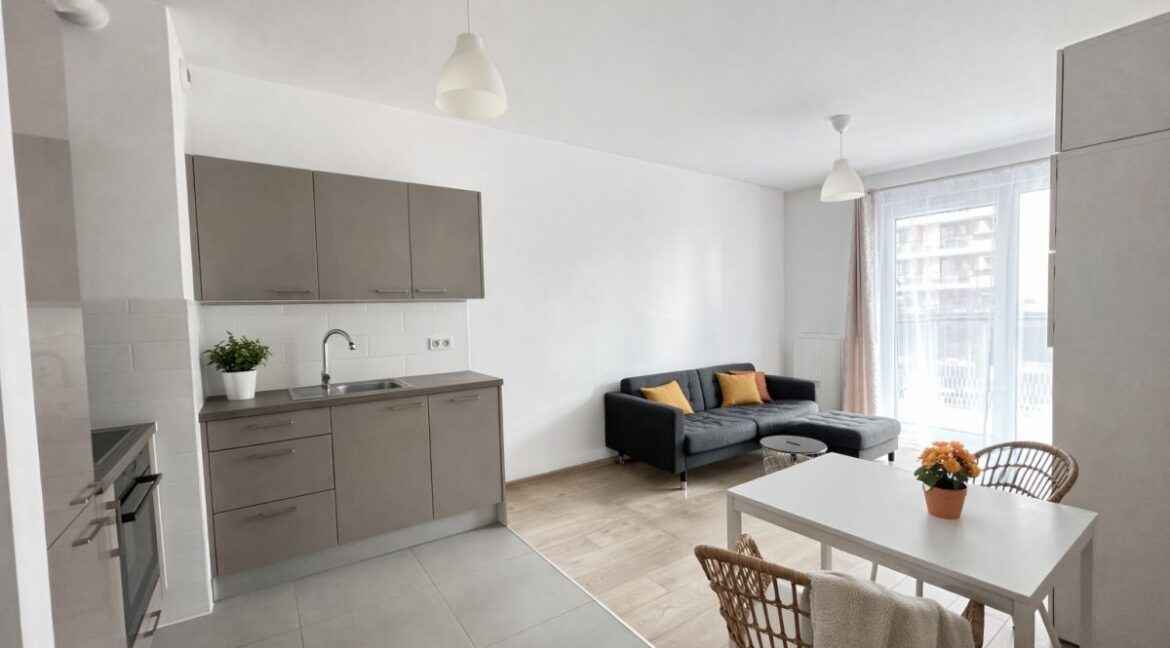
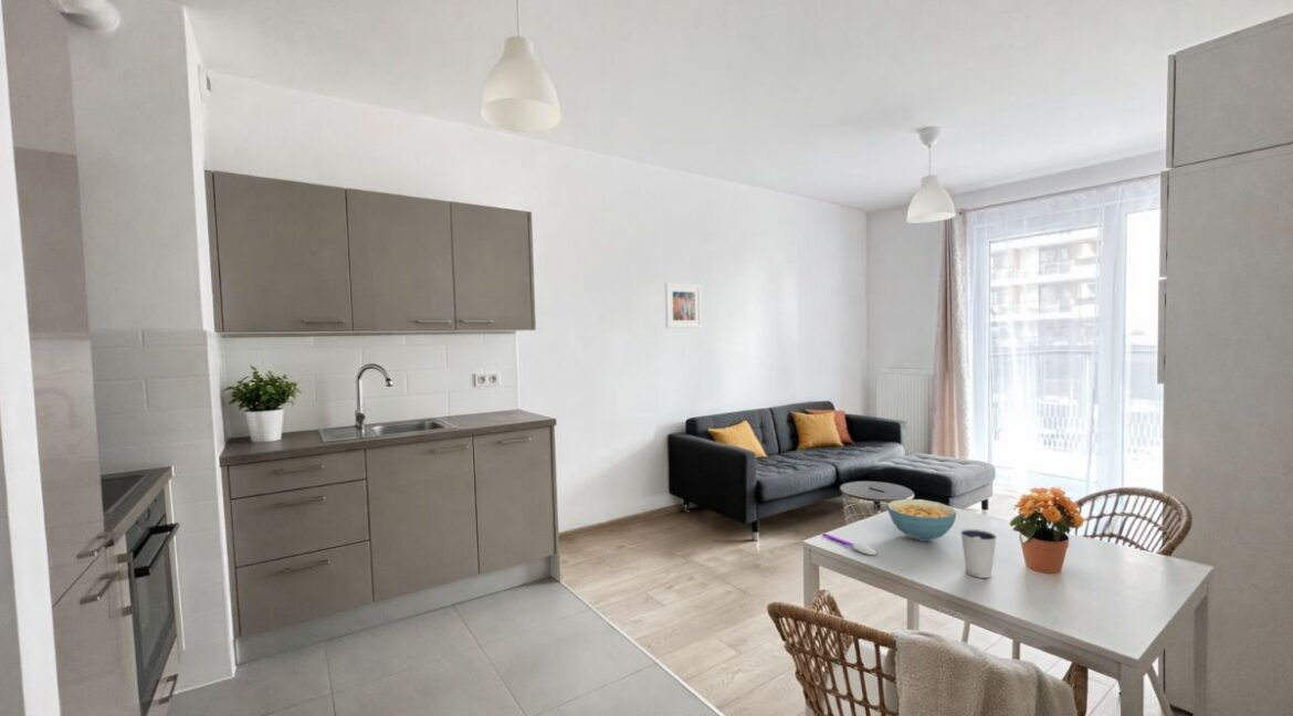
+ cereal bowl [886,498,957,543]
+ spoon [821,533,879,556]
+ dixie cup [959,528,998,579]
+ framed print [664,282,703,329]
